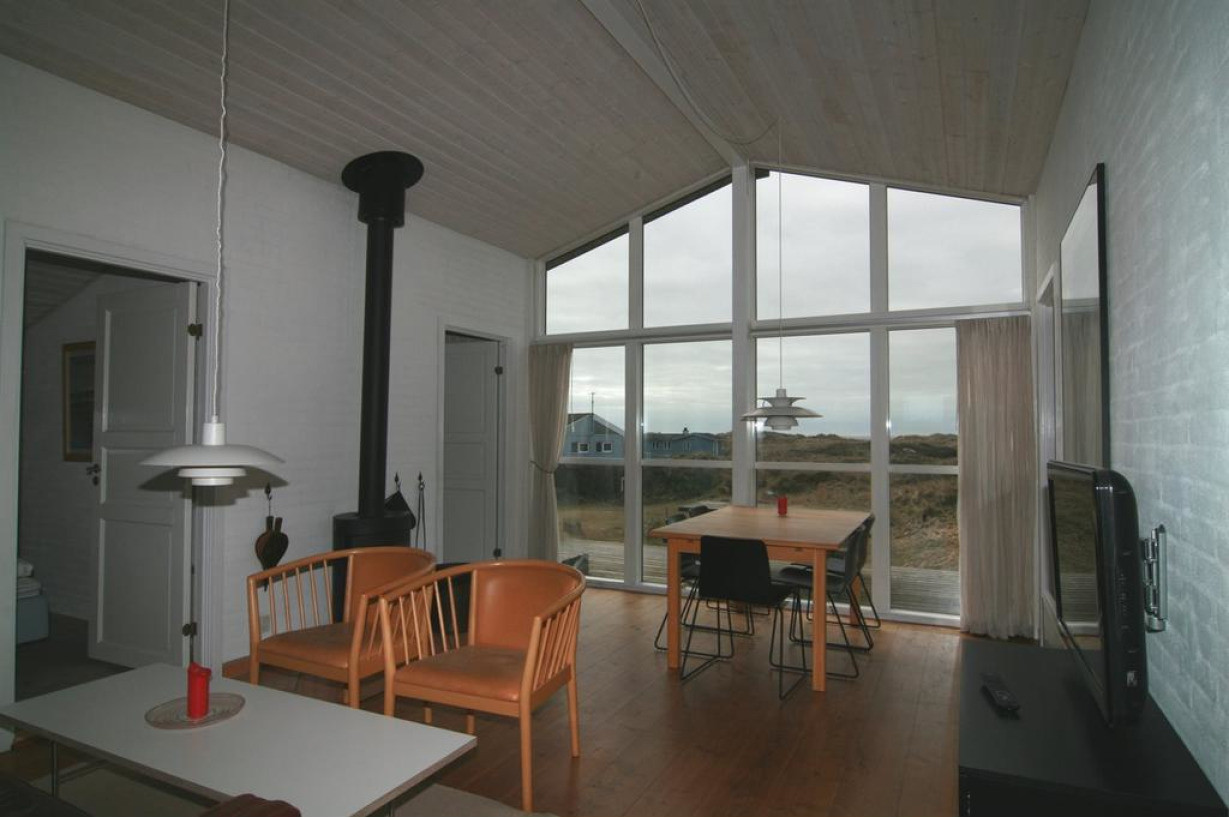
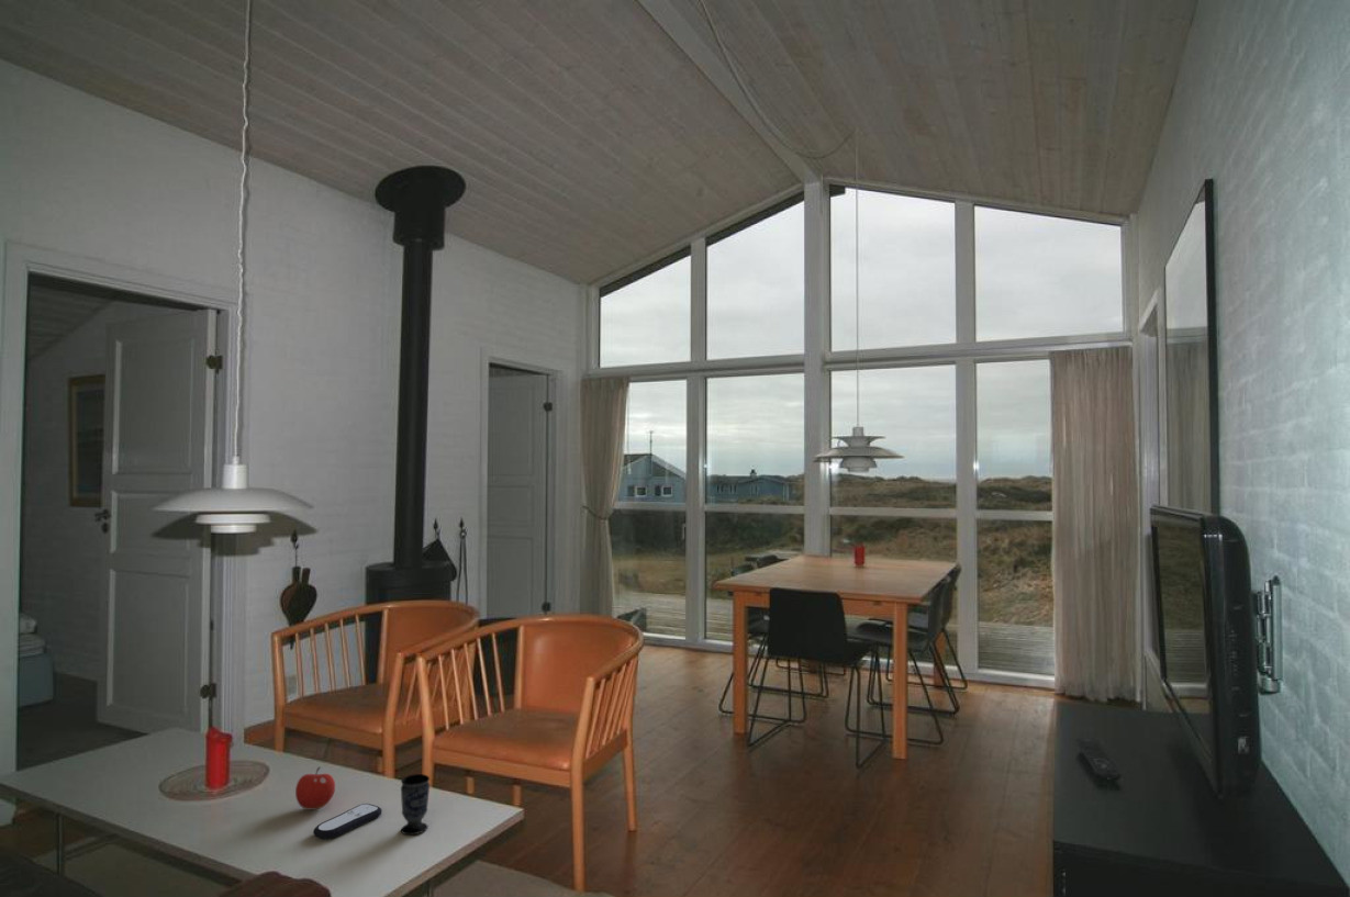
+ cup [400,773,431,836]
+ fruit [294,766,336,810]
+ remote control [312,803,383,840]
